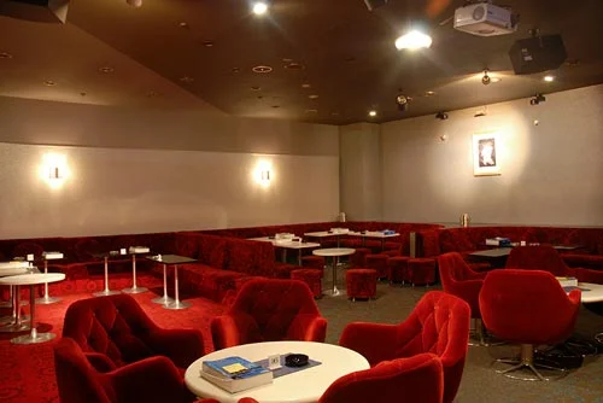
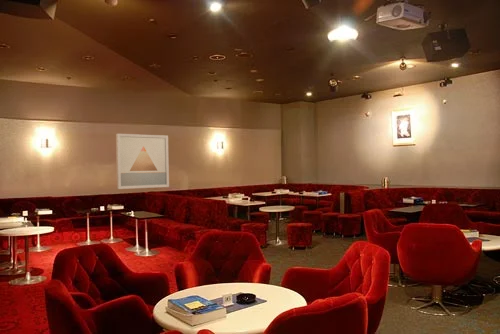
+ wall art [115,133,170,190]
